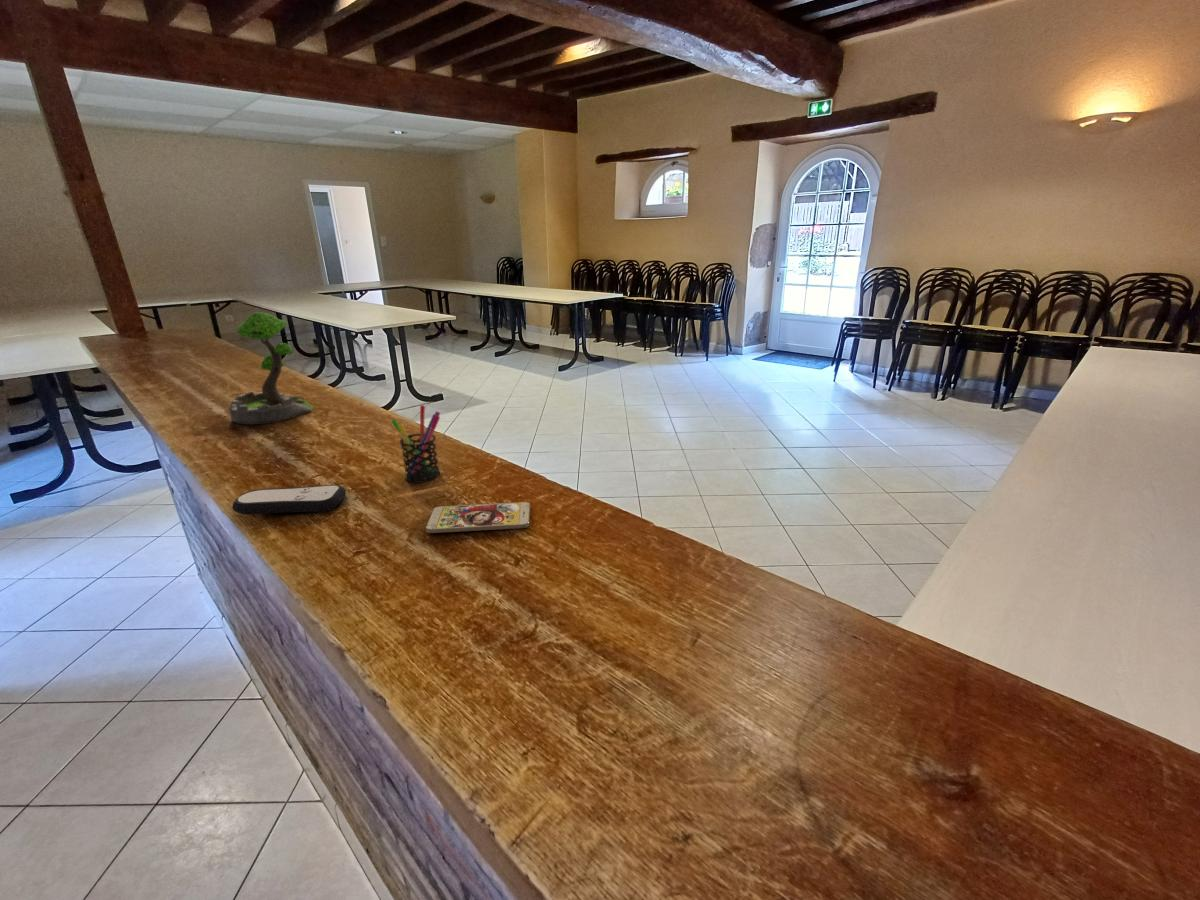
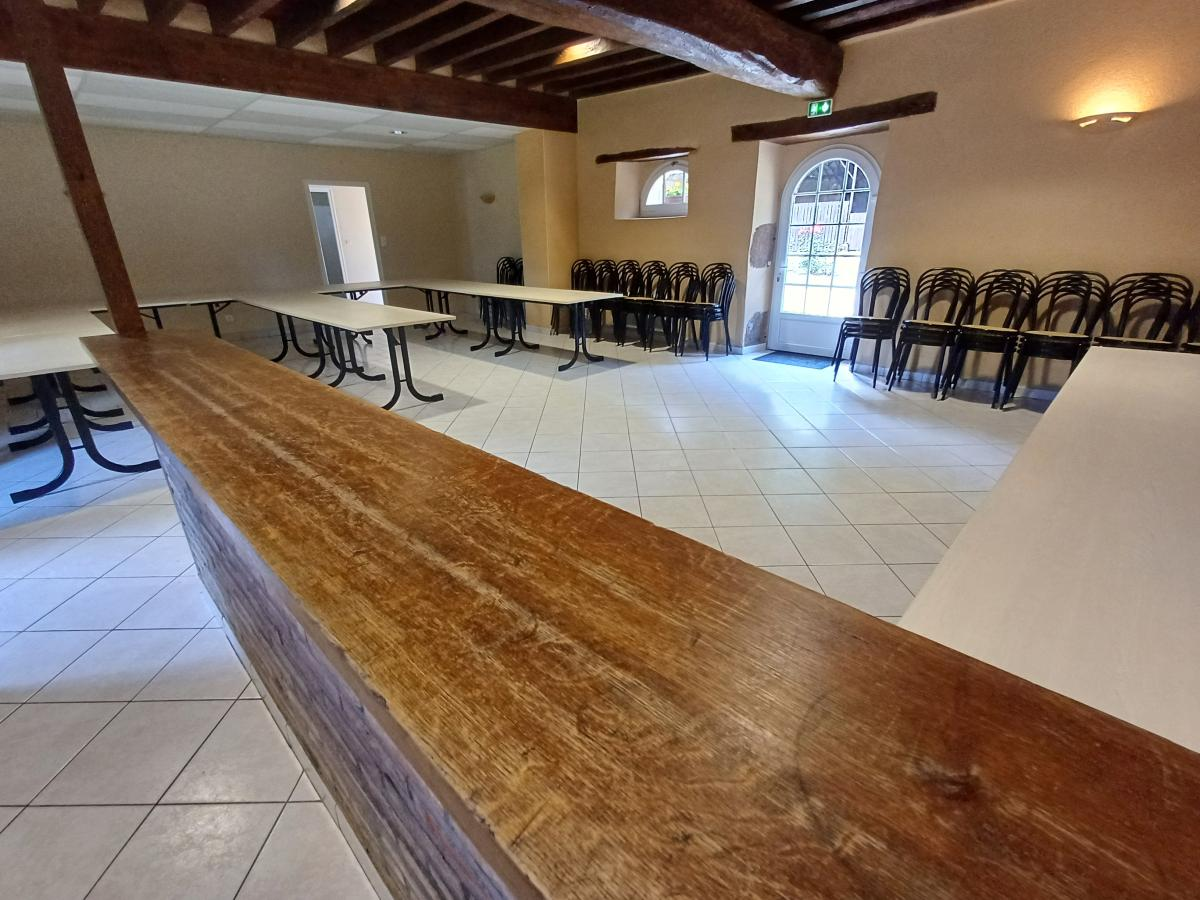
- remote control [231,484,347,515]
- plant [228,311,314,426]
- smartphone [425,501,531,534]
- pen holder [390,404,441,484]
